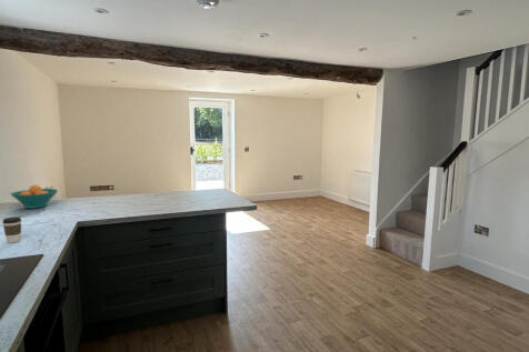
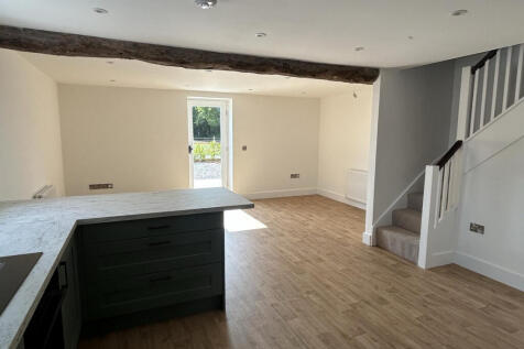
- fruit bowl [9,184,59,210]
- coffee cup [1,215,22,244]
